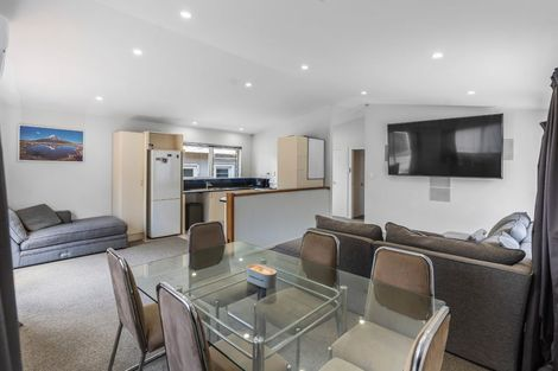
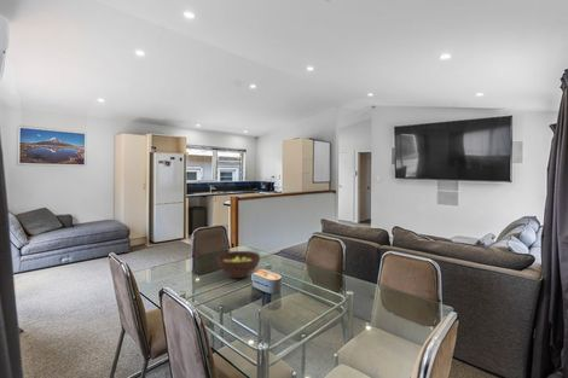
+ fruit bowl [215,250,261,279]
